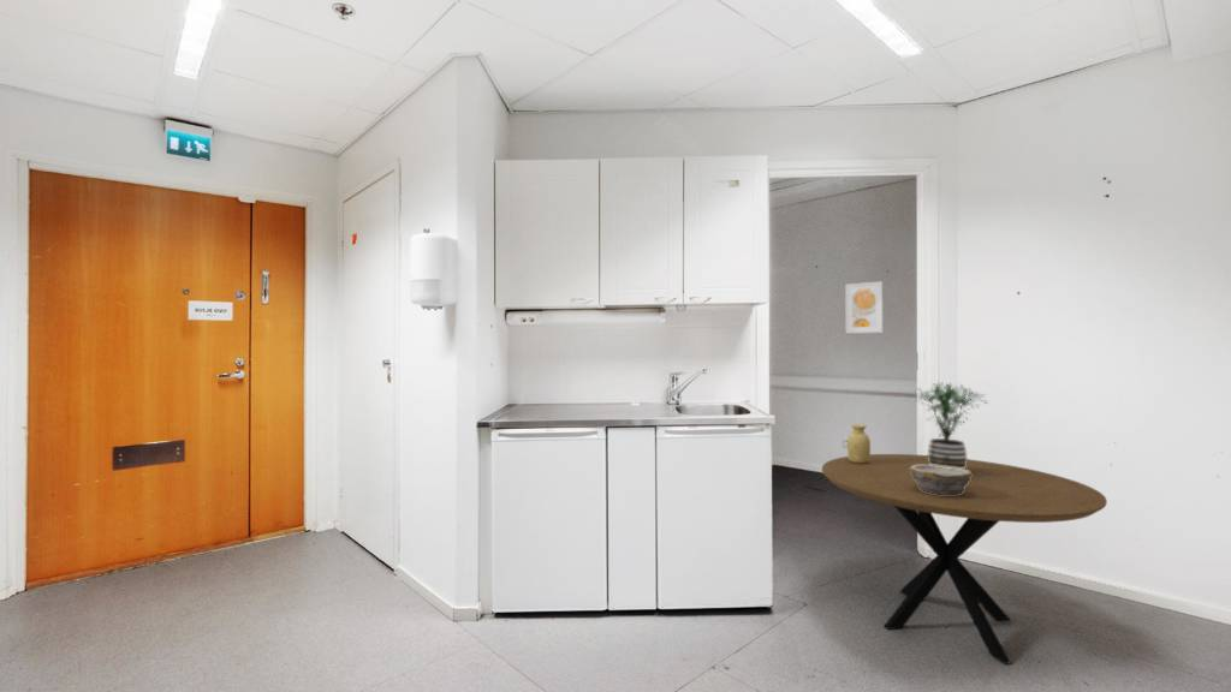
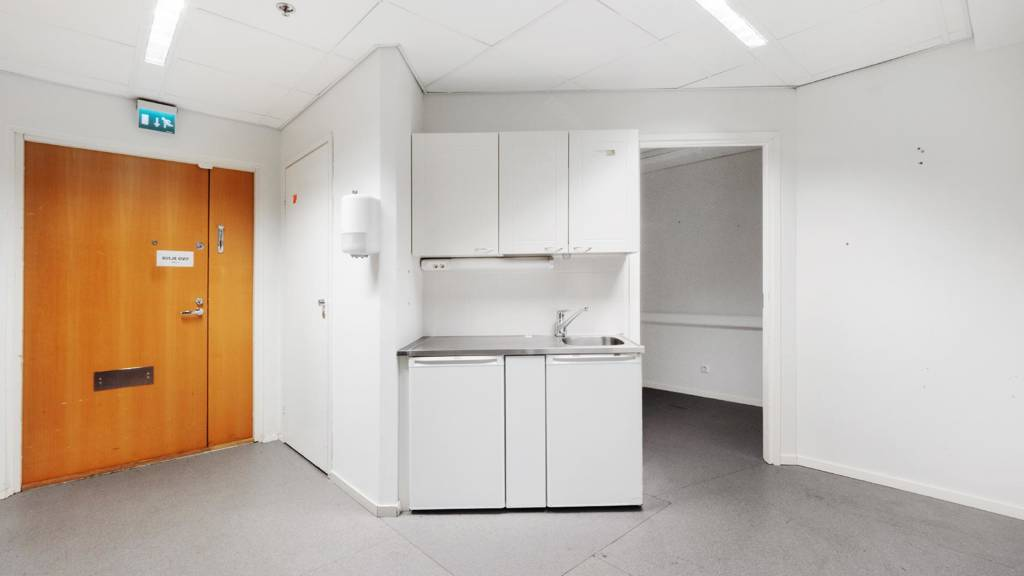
- potted plant [910,381,989,469]
- vase [846,423,872,464]
- dining table [821,453,1108,666]
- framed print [844,280,884,334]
- bowl [910,465,971,495]
